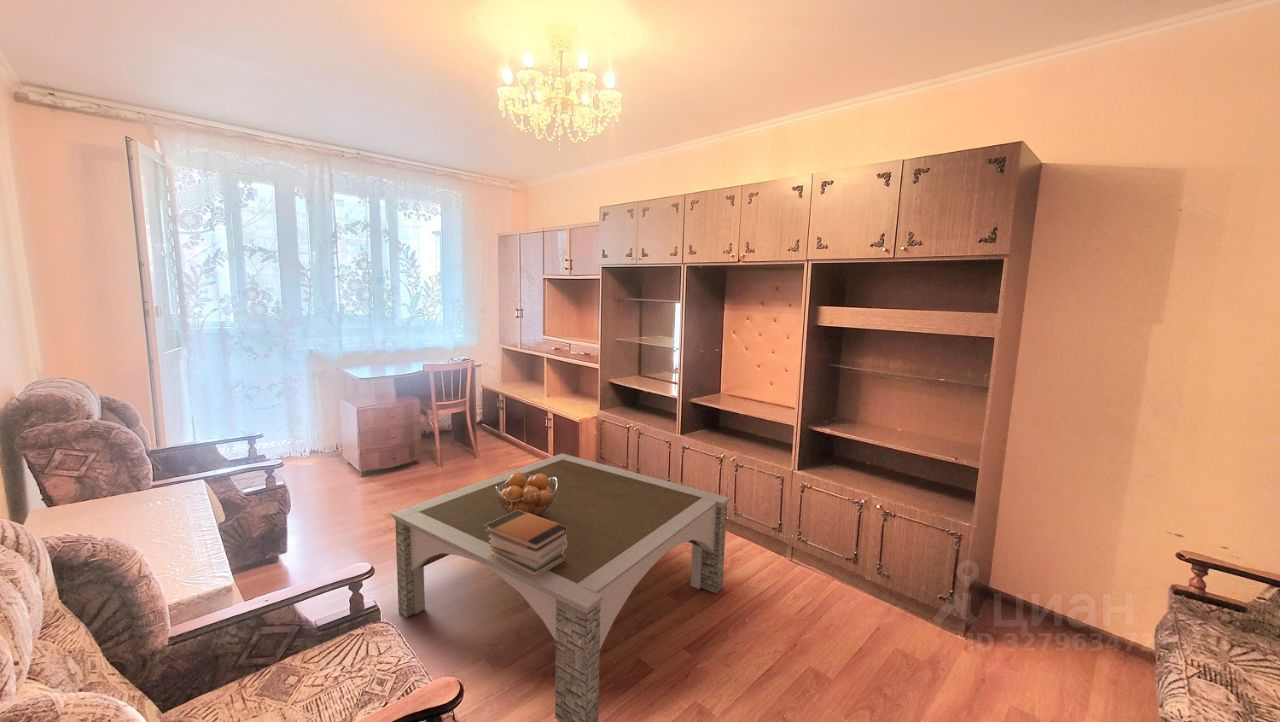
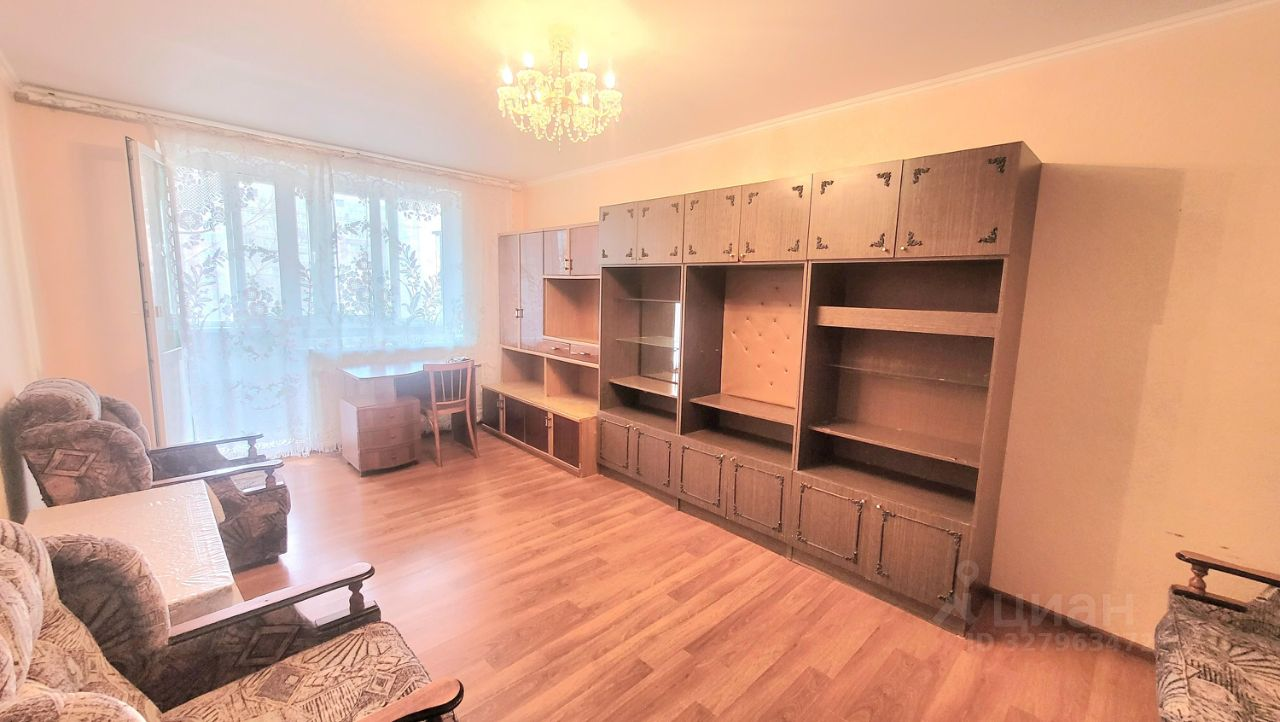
- book stack [485,510,567,578]
- coffee table [390,453,731,722]
- fruit basket [496,473,557,517]
